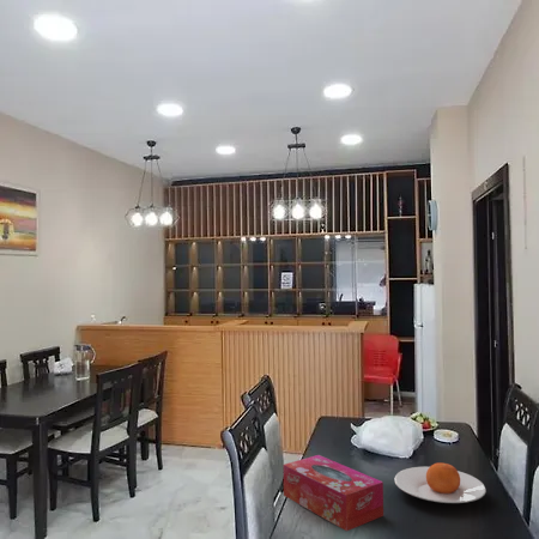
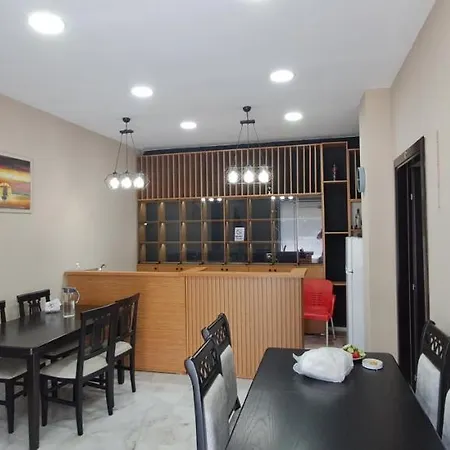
- tissue box [283,454,384,532]
- plate [393,462,487,504]
